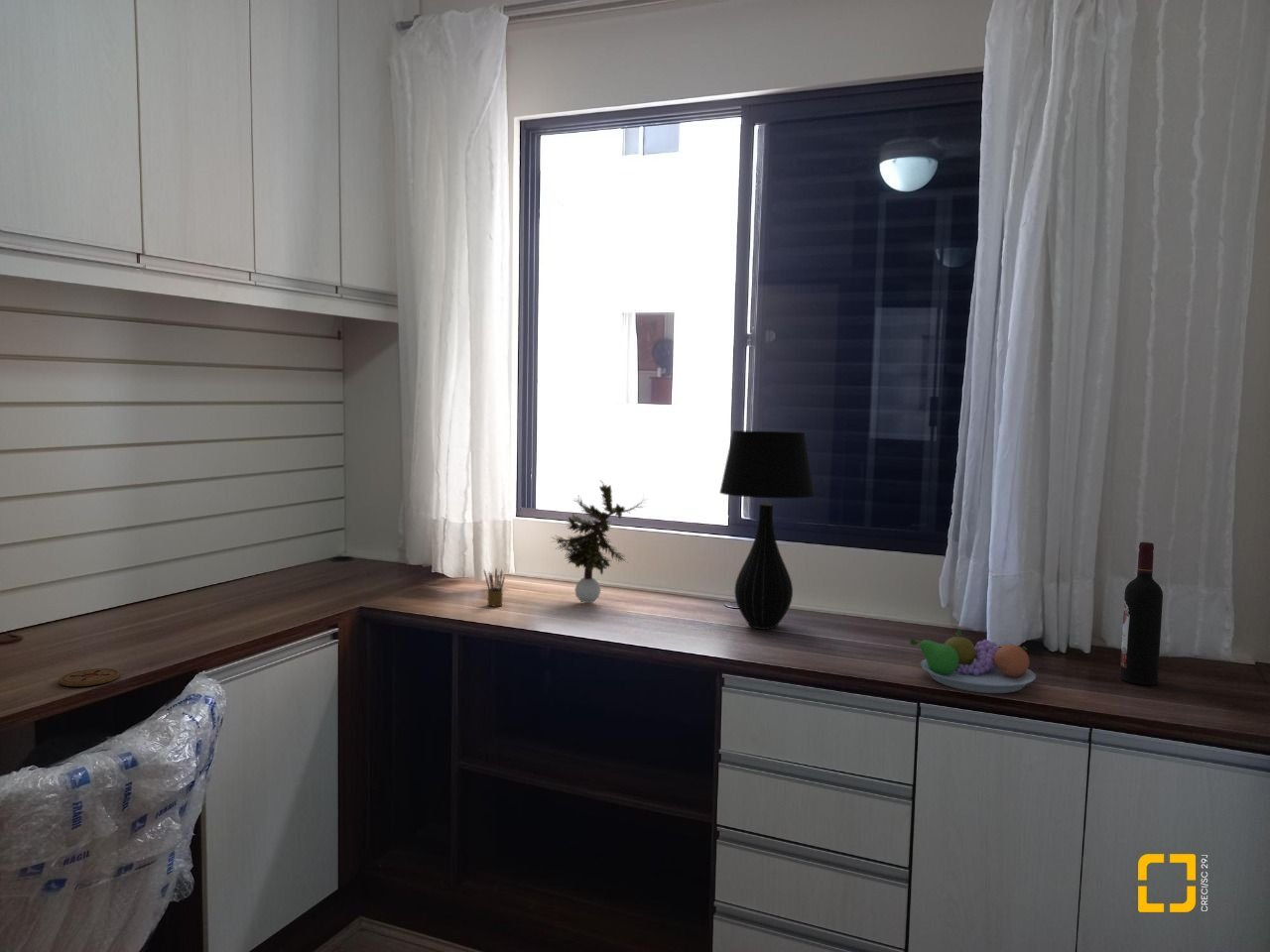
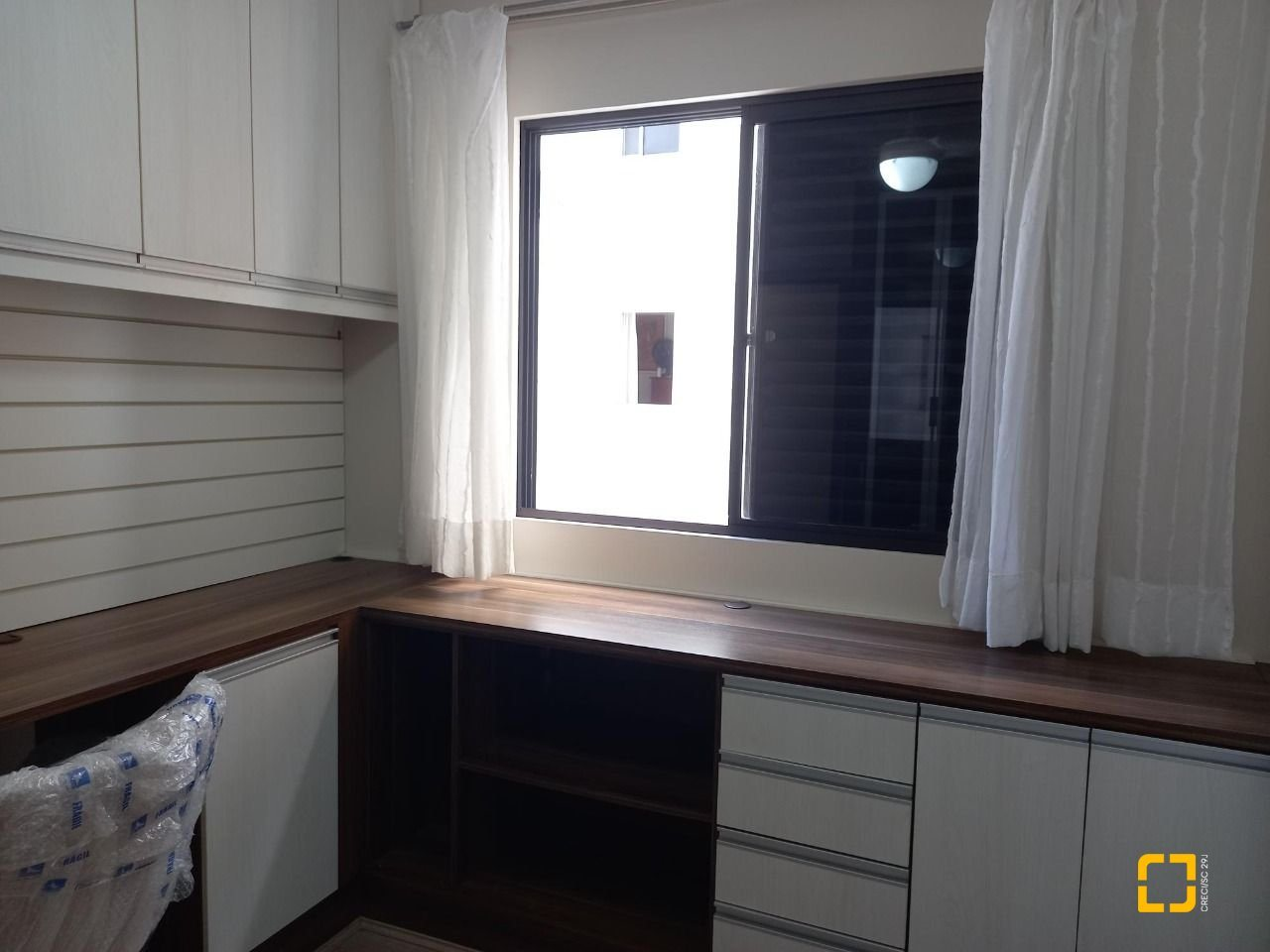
- potted plant [551,478,648,604]
- pencil box [483,567,506,607]
- wine bottle [1119,541,1164,686]
- coaster [59,667,120,687]
- fruit bowl [909,628,1037,694]
- table lamp [718,429,816,630]
